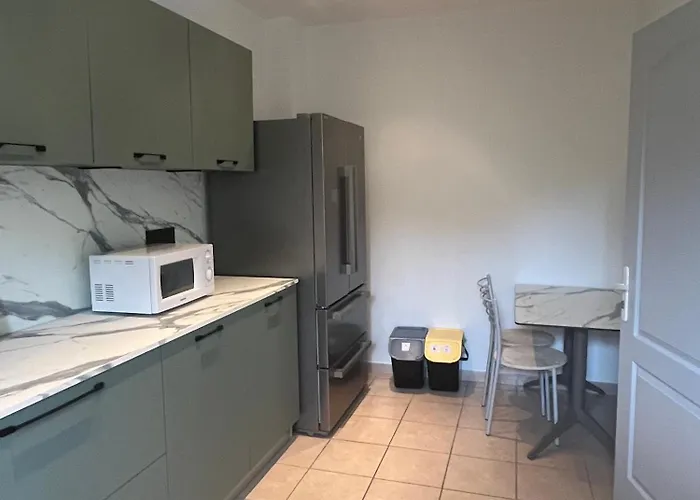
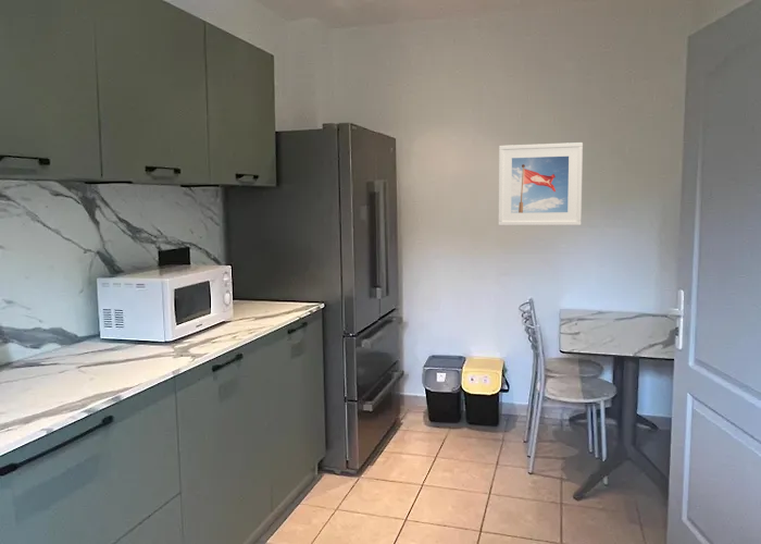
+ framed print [497,141,584,226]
